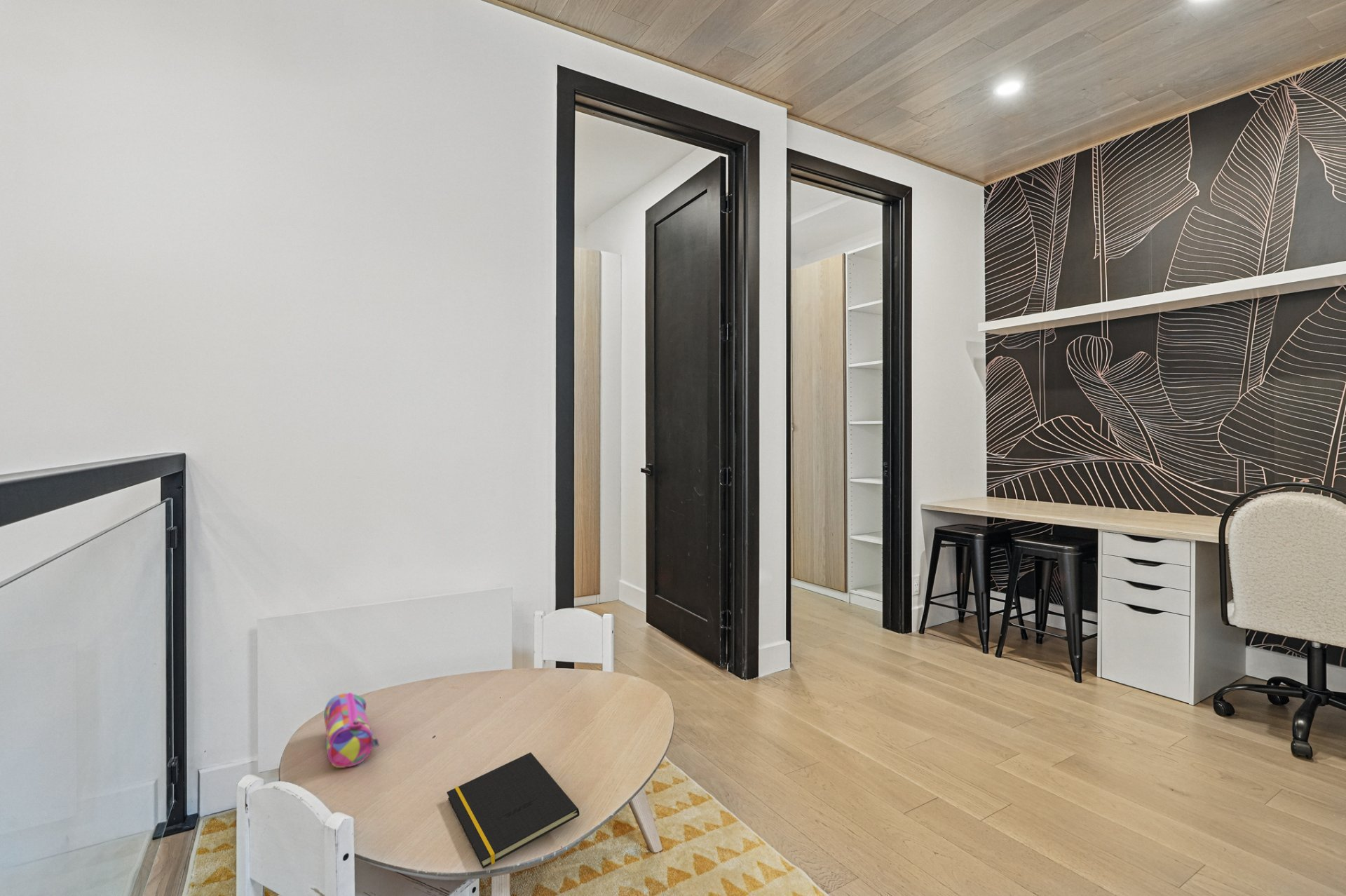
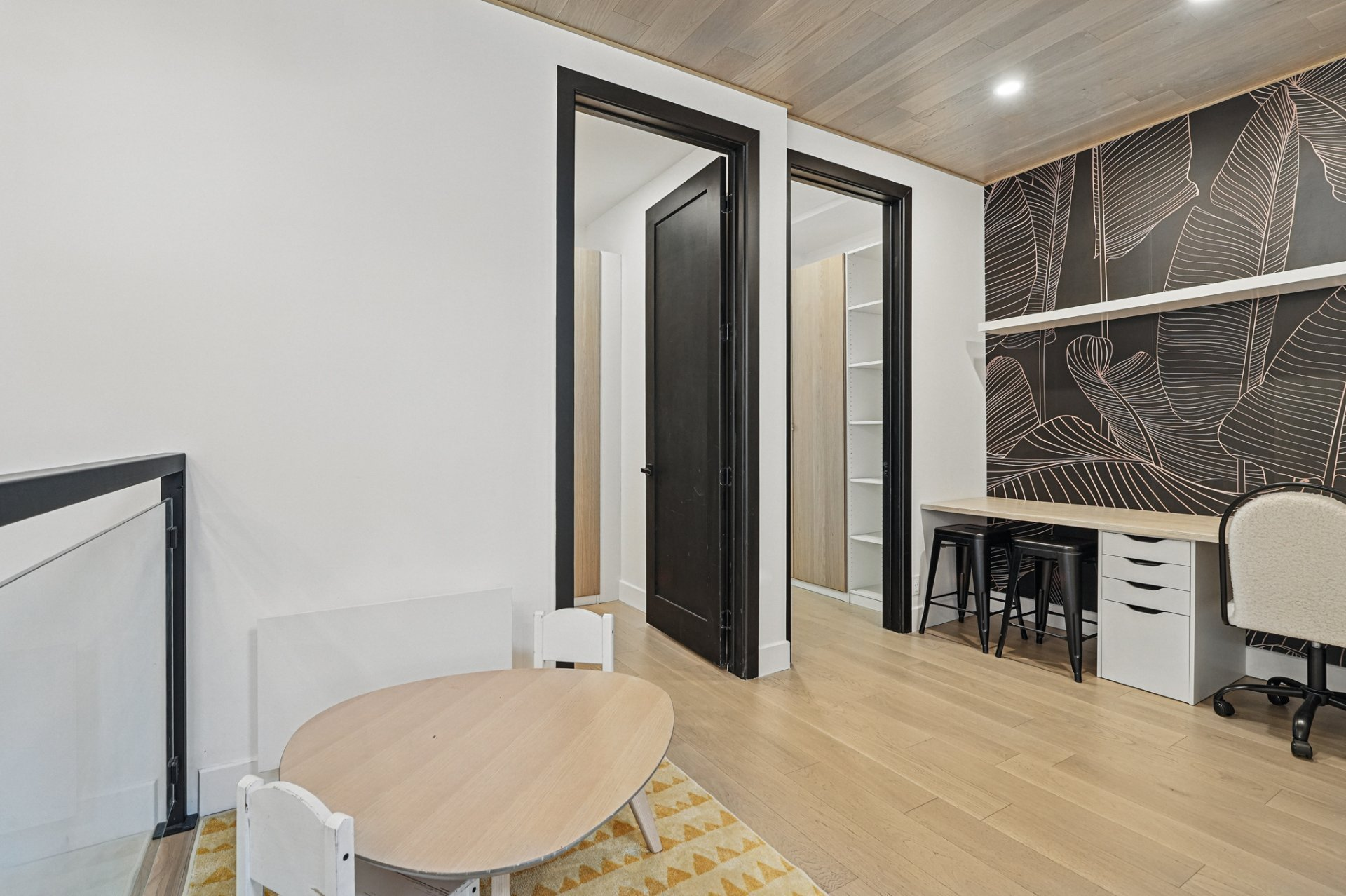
- pencil case [323,692,380,768]
- notepad [446,752,580,869]
